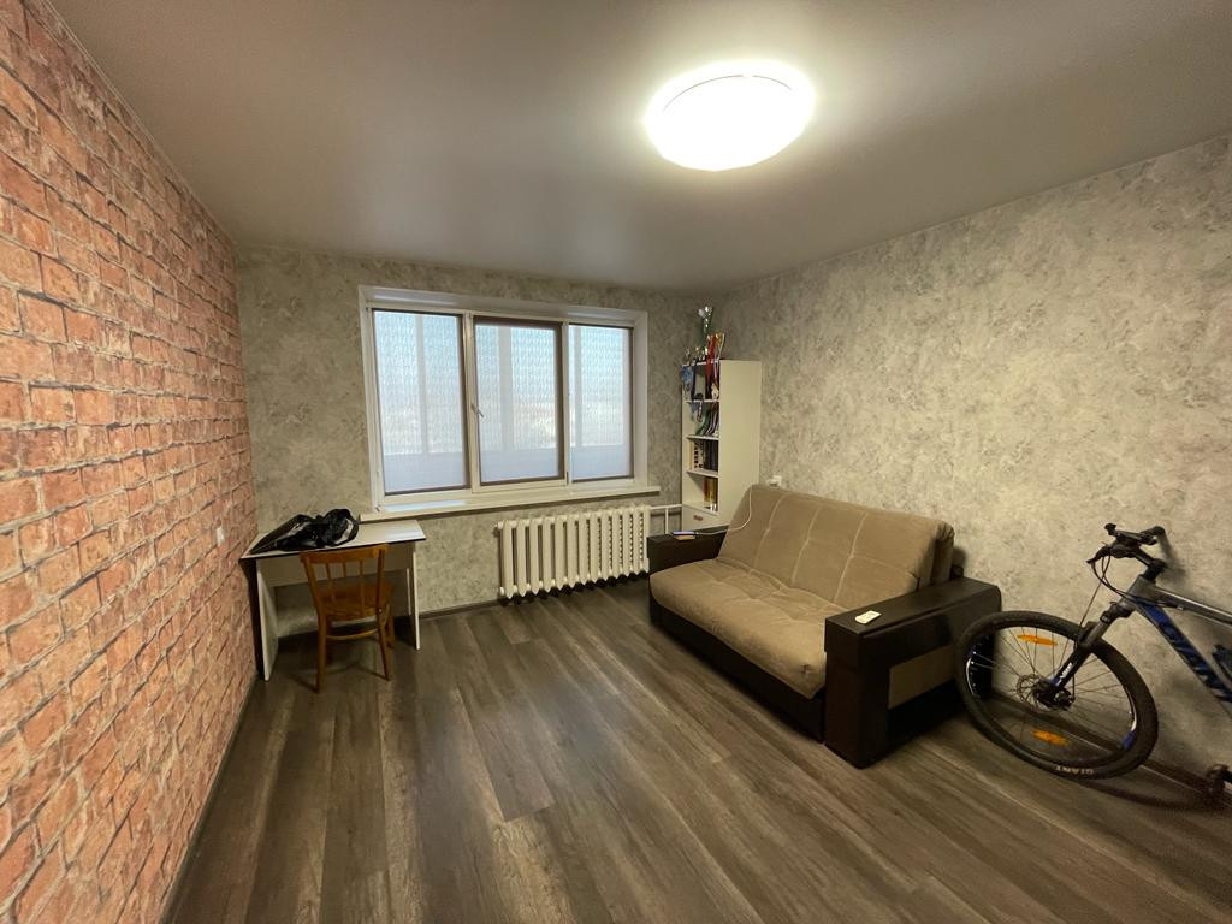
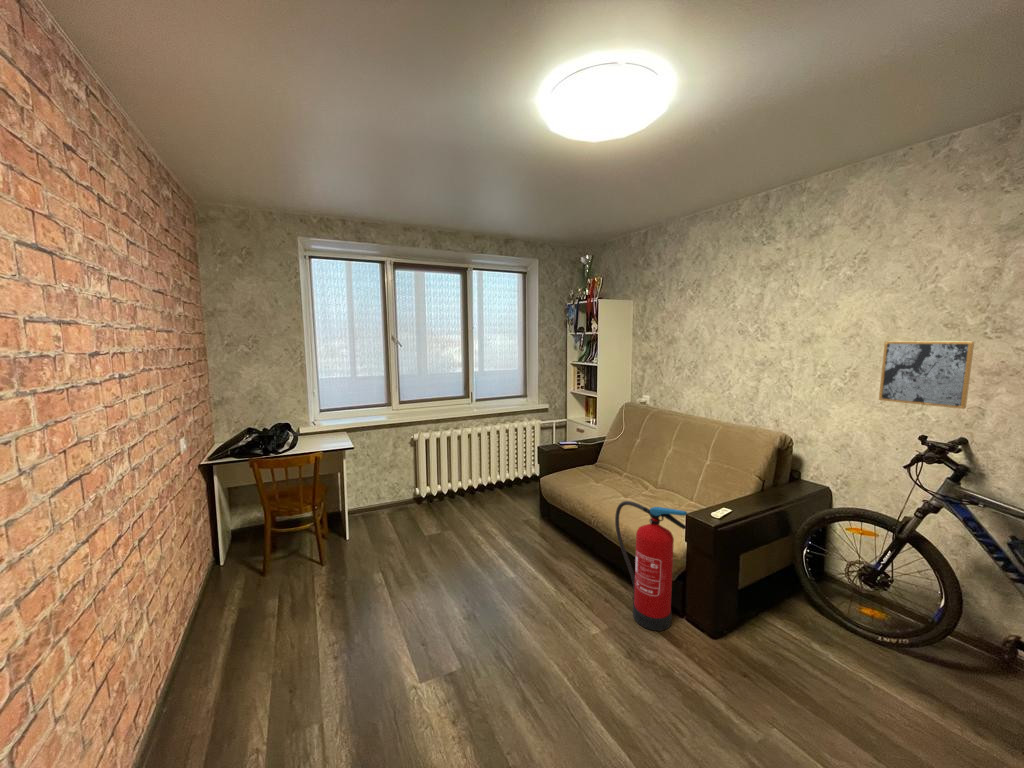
+ fire extinguisher [614,500,688,632]
+ wall art [878,341,975,410]
